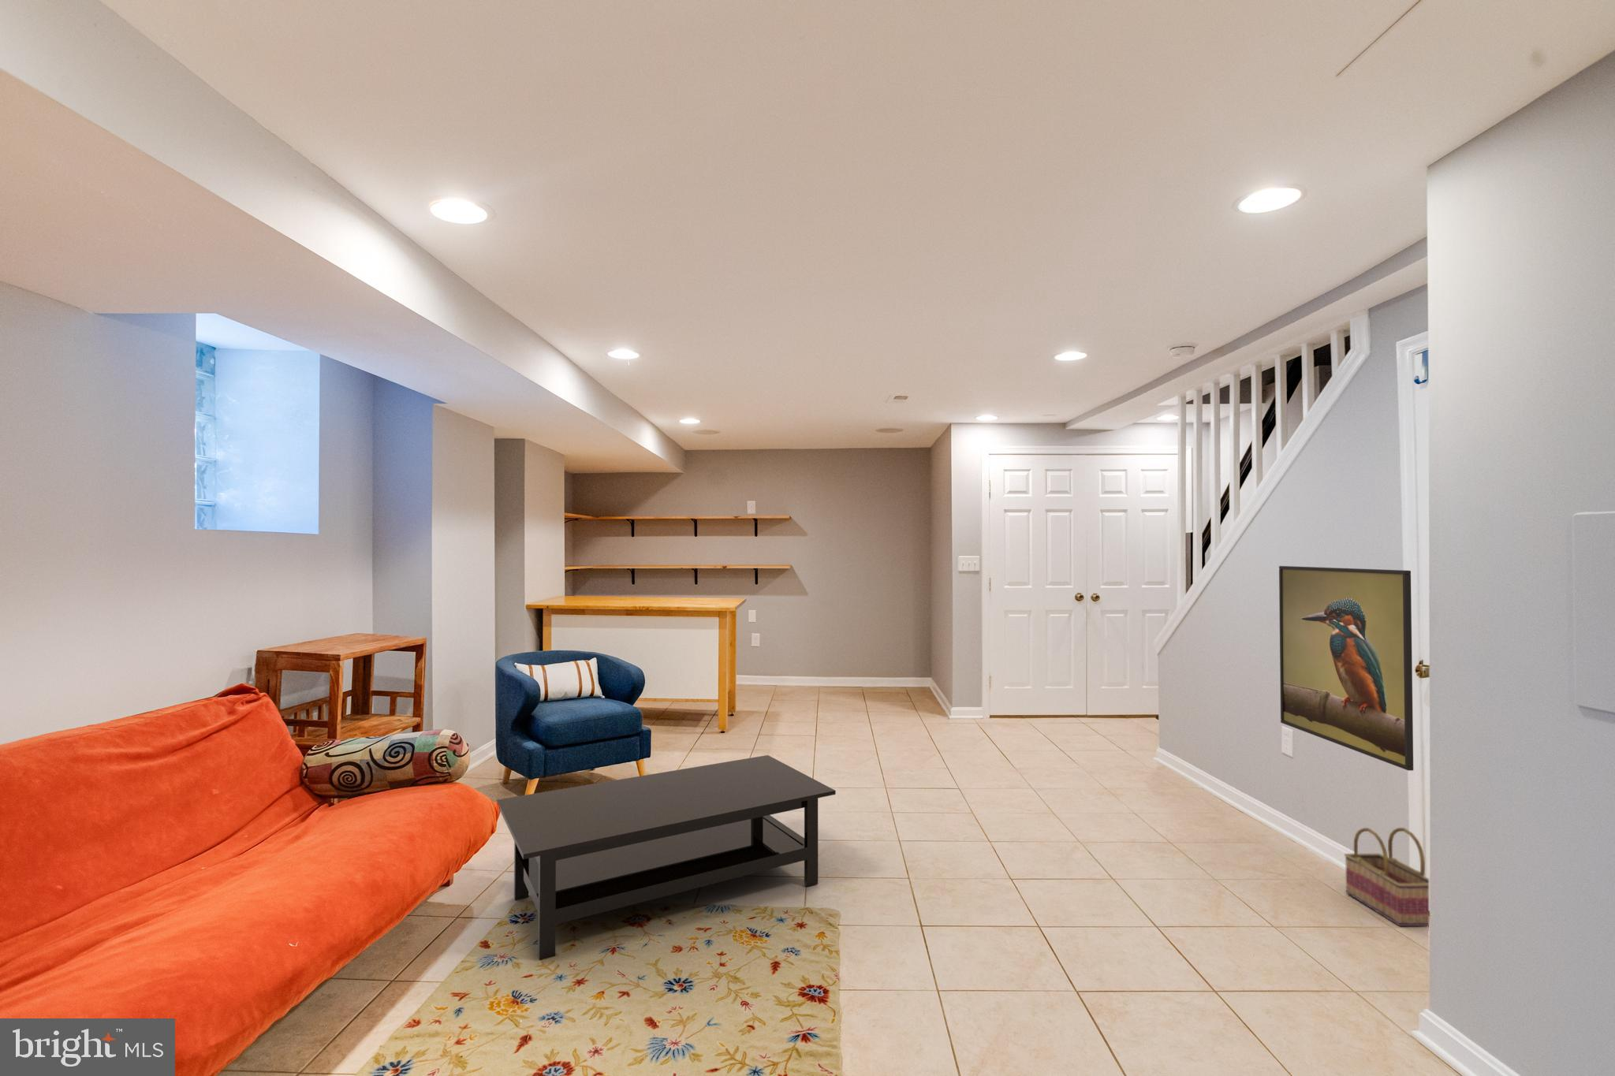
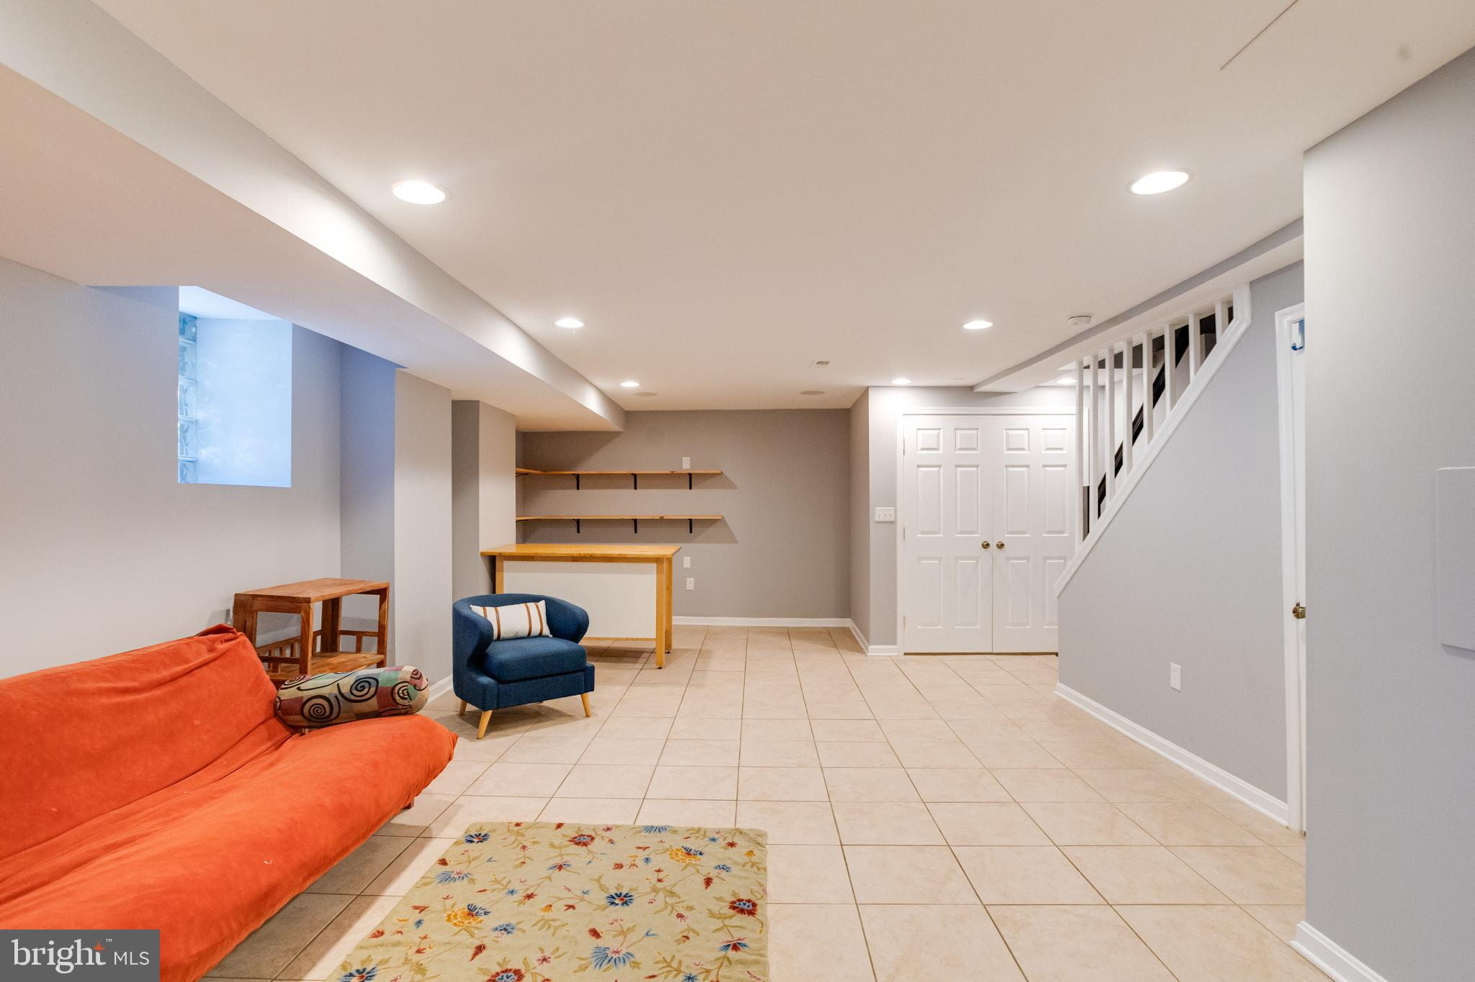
- basket [1342,827,1430,927]
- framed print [1279,566,1414,771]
- coffee table [496,754,837,961]
